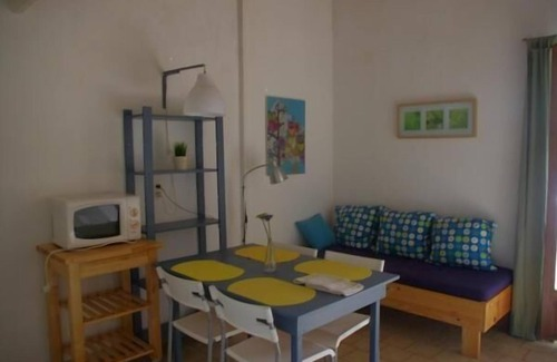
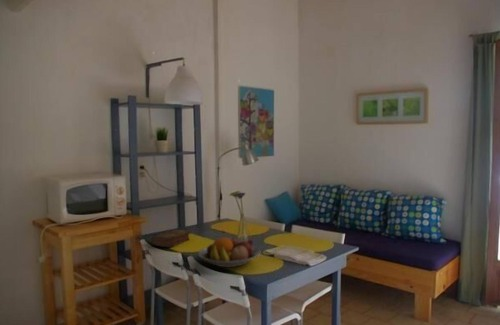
+ book [151,228,191,248]
+ fruit bowl [197,235,261,268]
